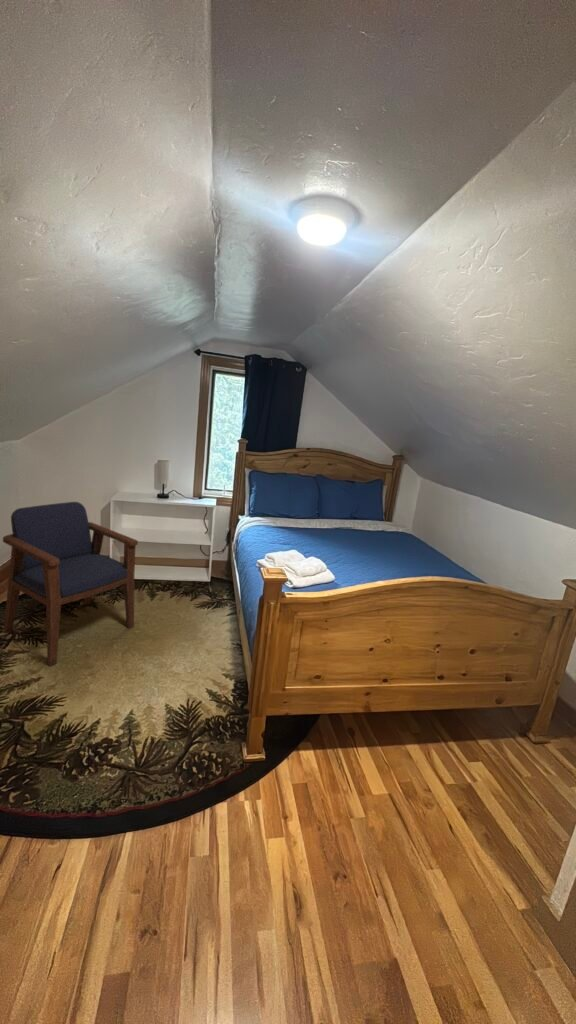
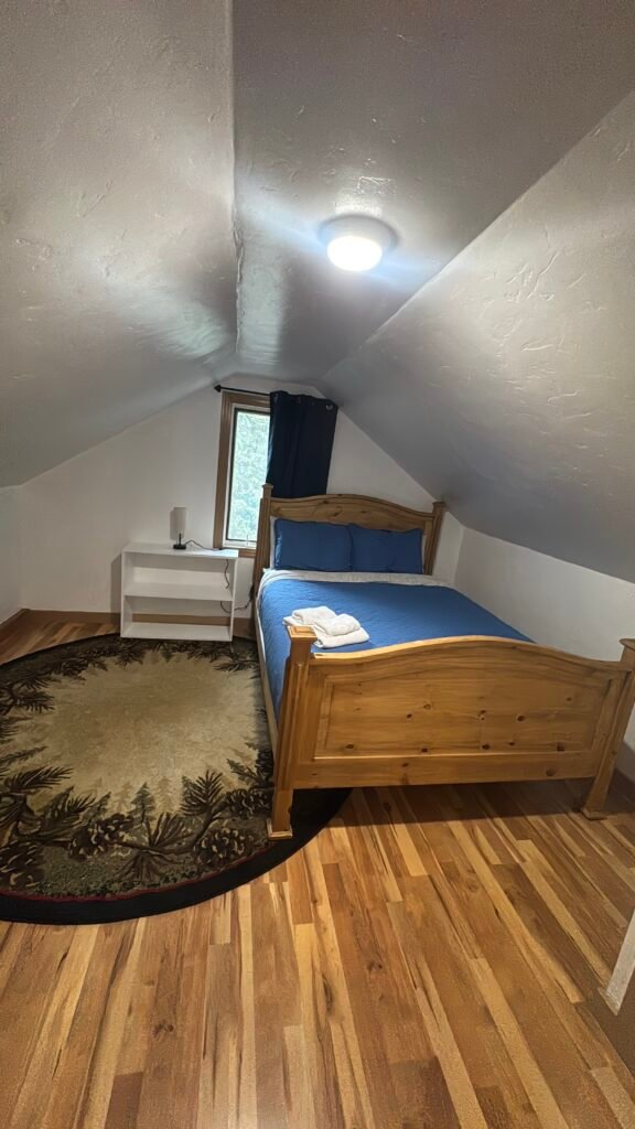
- armchair [2,501,139,667]
